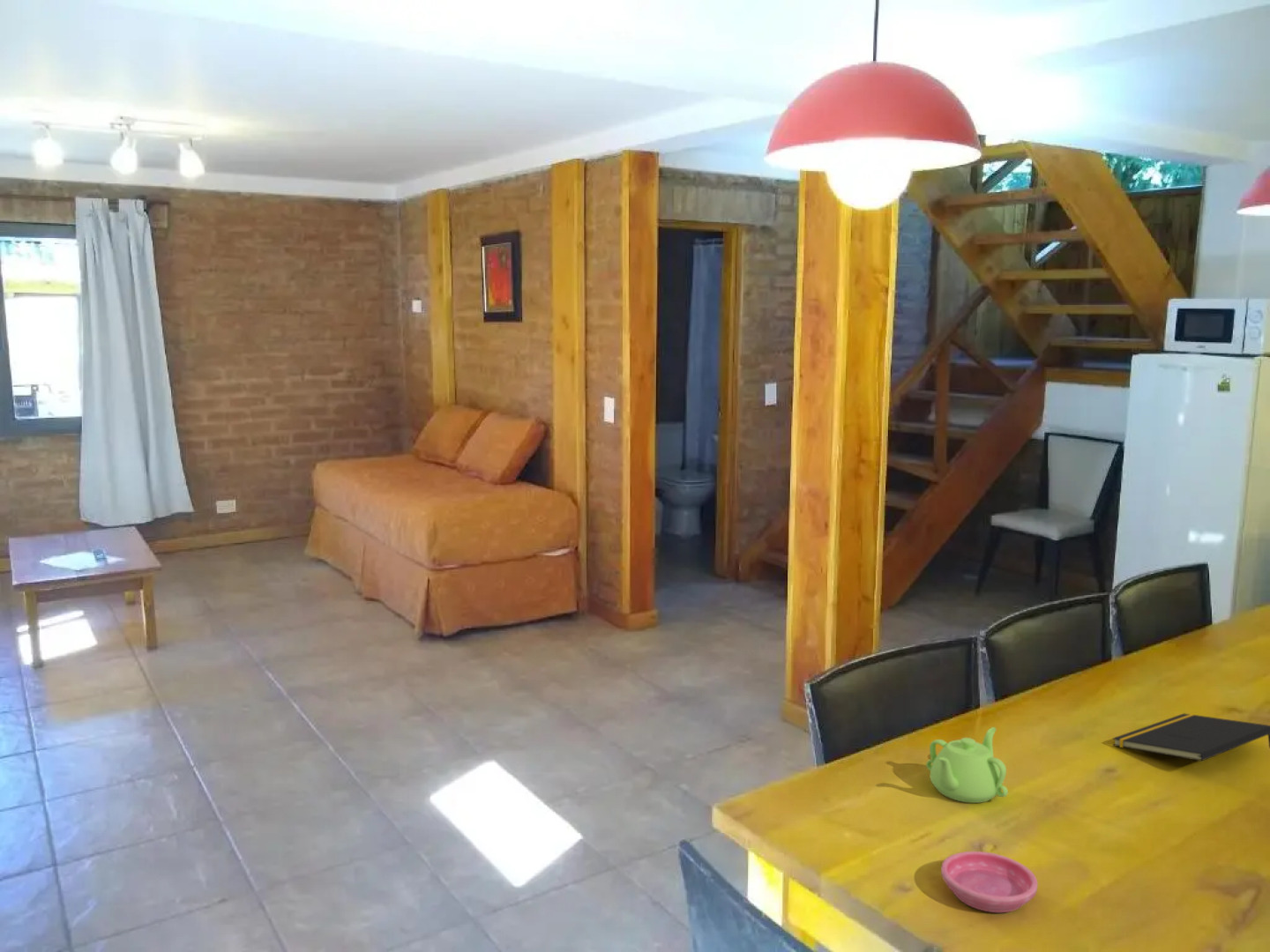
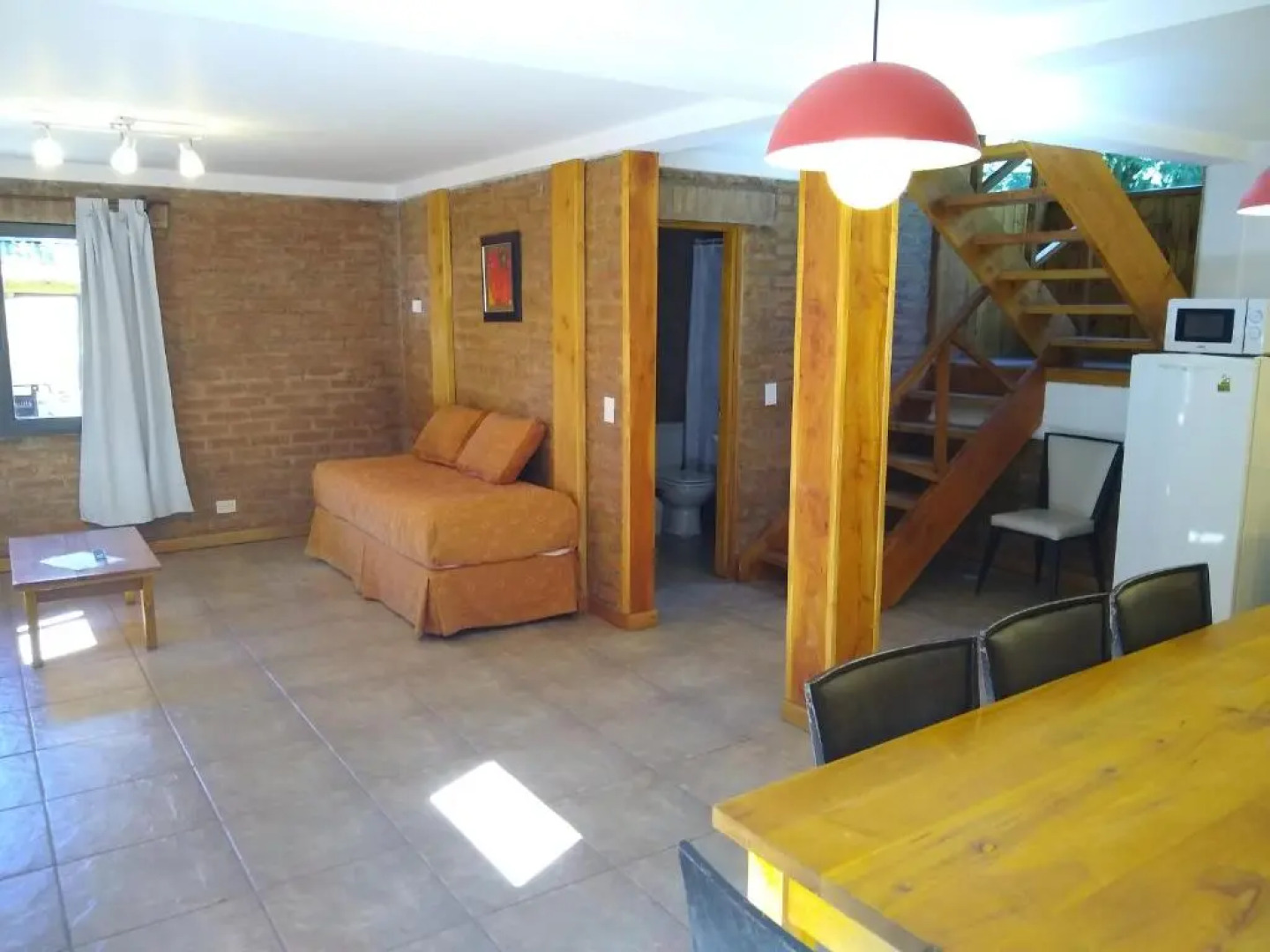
- notepad [1112,712,1270,762]
- saucer [940,851,1038,913]
- teapot [925,726,1009,804]
